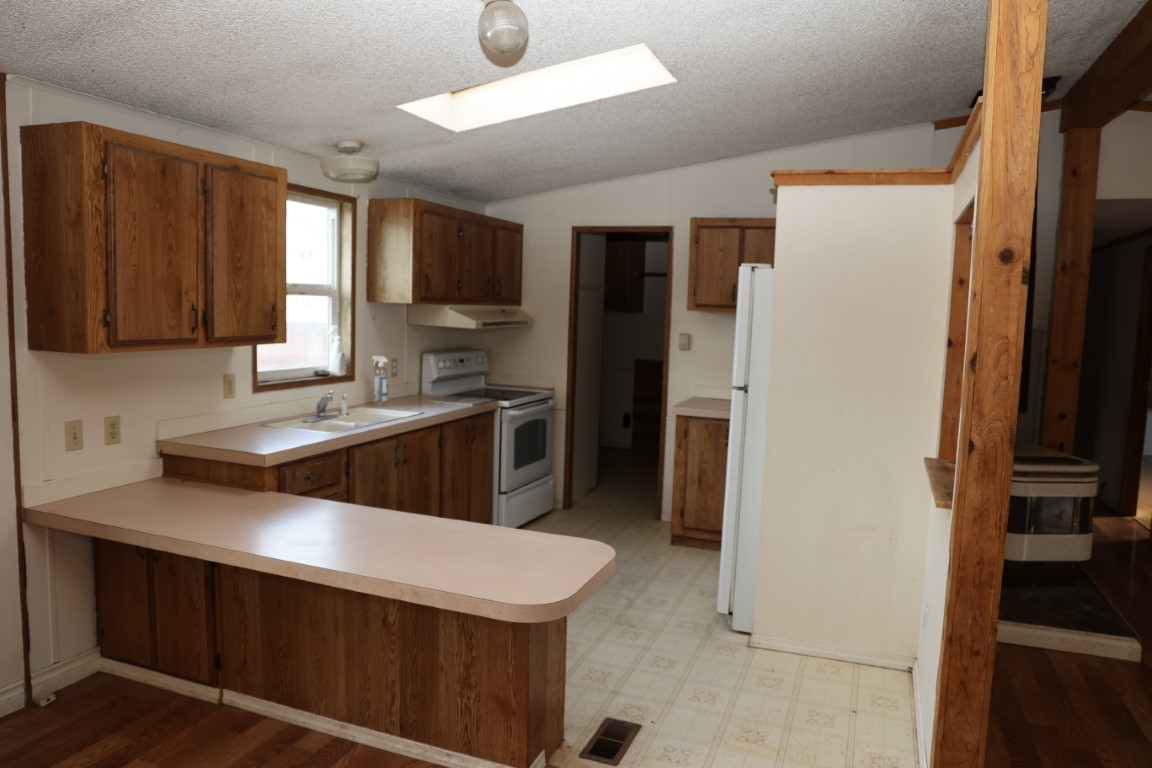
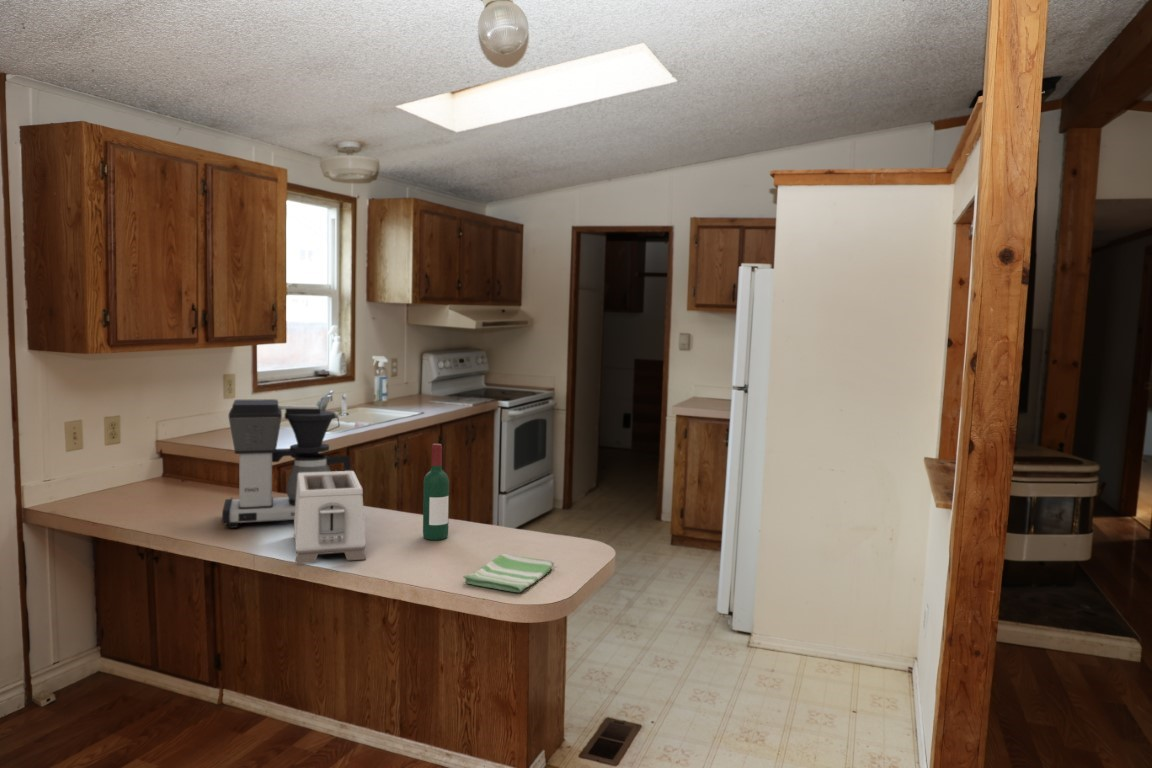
+ coffee maker [221,398,351,529]
+ dish towel [462,553,555,593]
+ wine bottle [422,443,450,541]
+ toaster [293,470,367,565]
